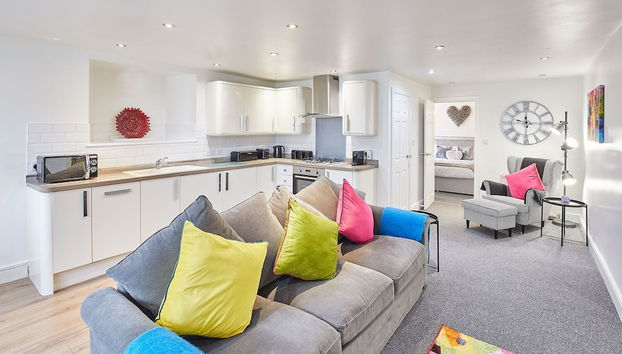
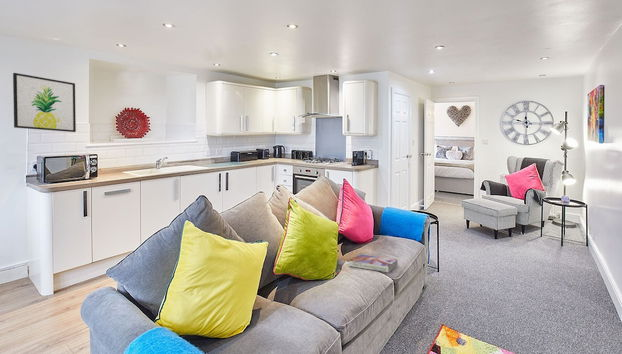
+ wall art [12,72,77,133]
+ textbook [348,254,399,273]
